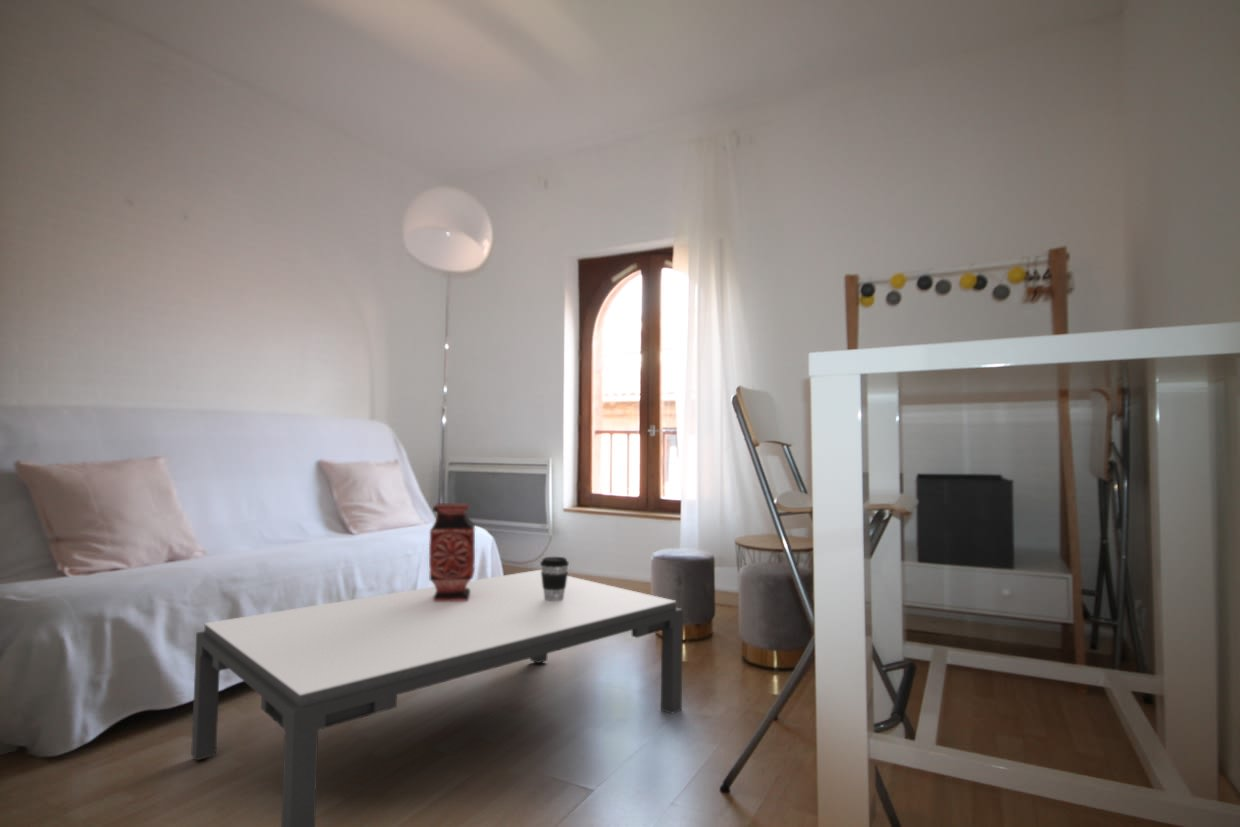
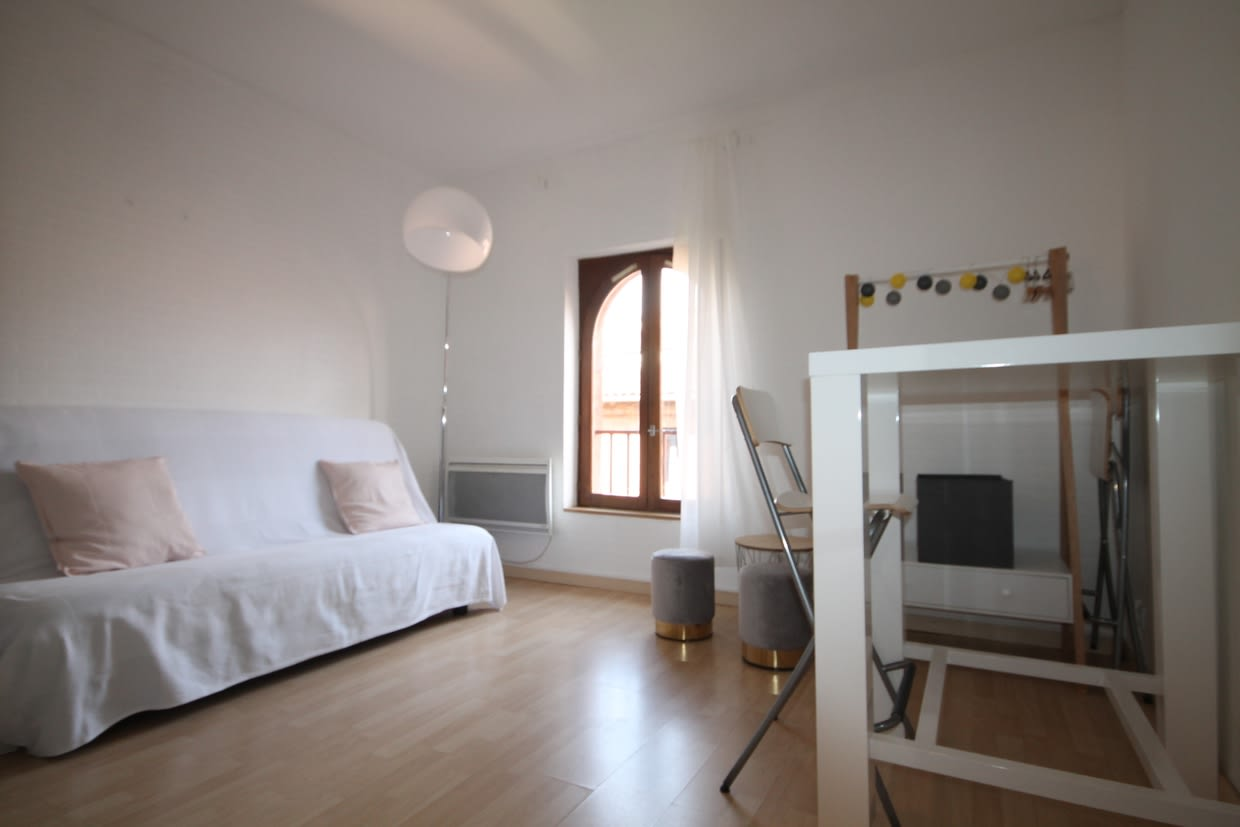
- coffee table [190,569,684,827]
- vase [428,502,476,602]
- coffee cup [539,556,570,601]
